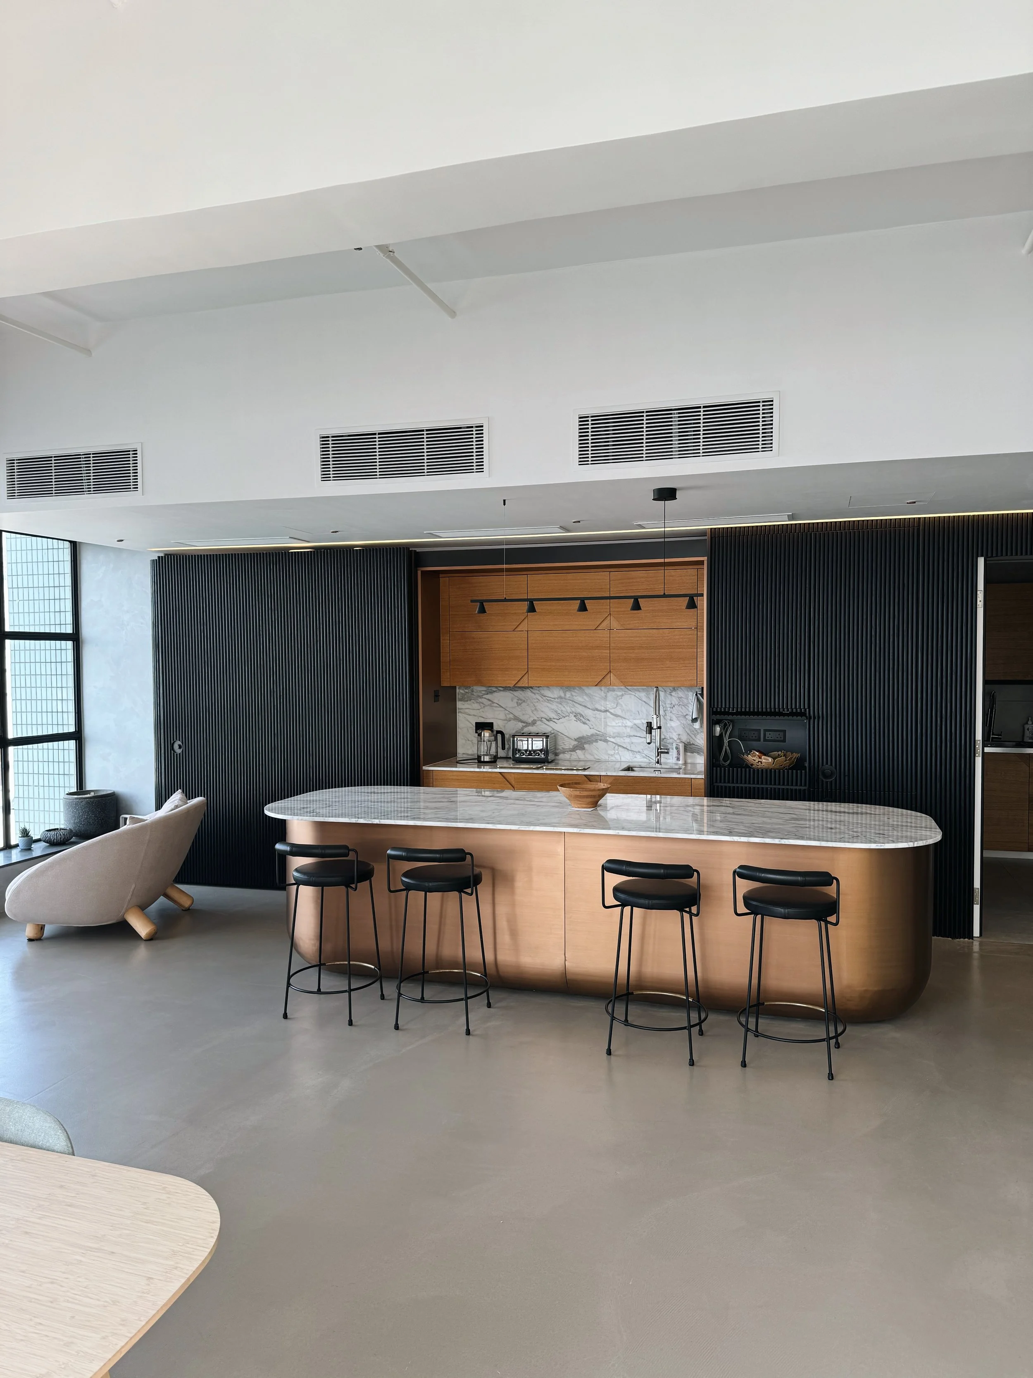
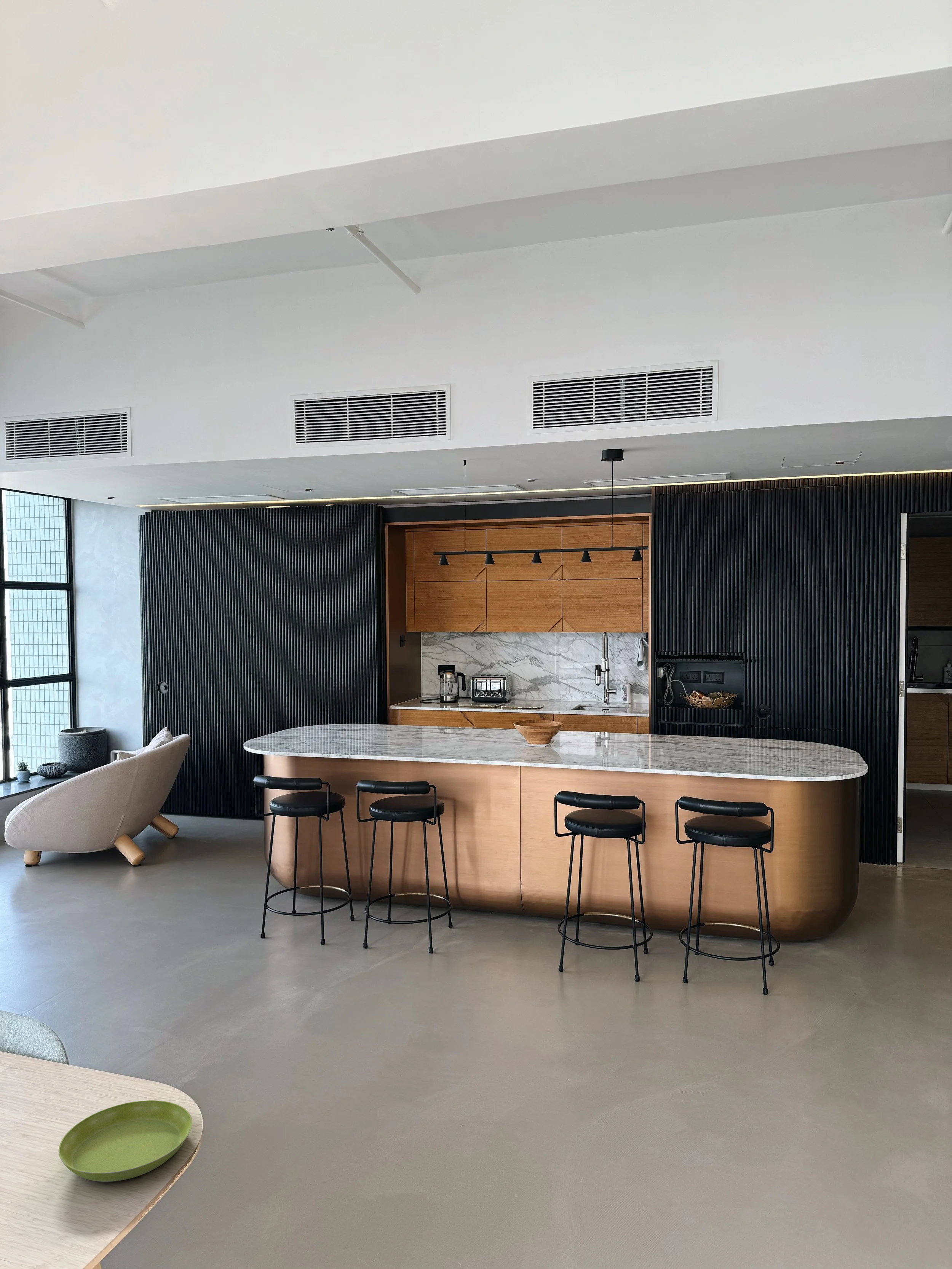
+ saucer [58,1100,193,1182]
